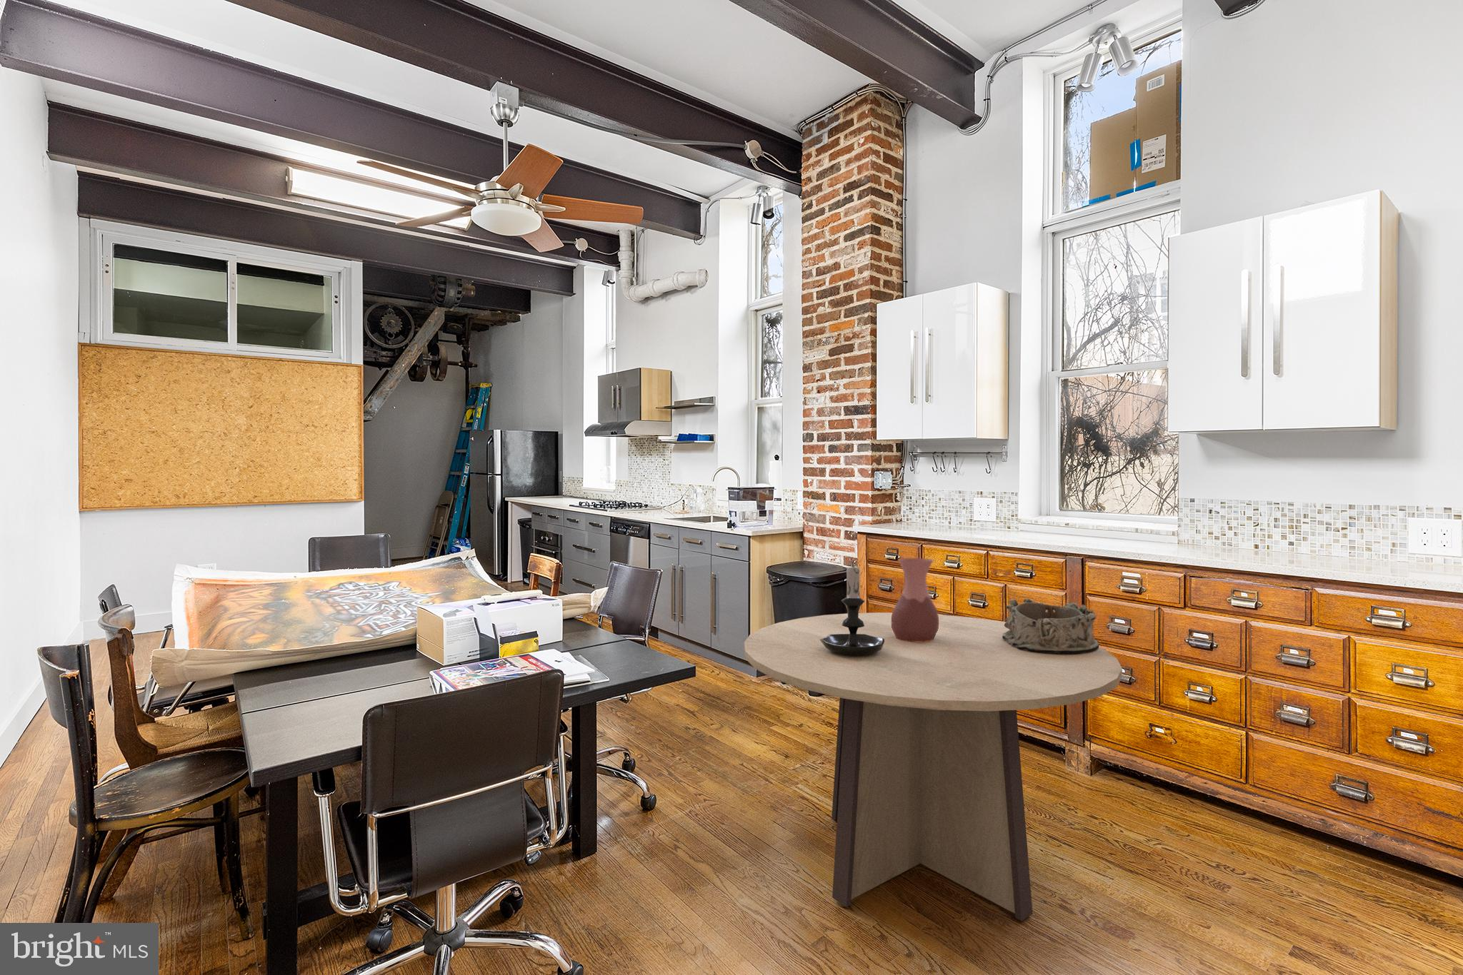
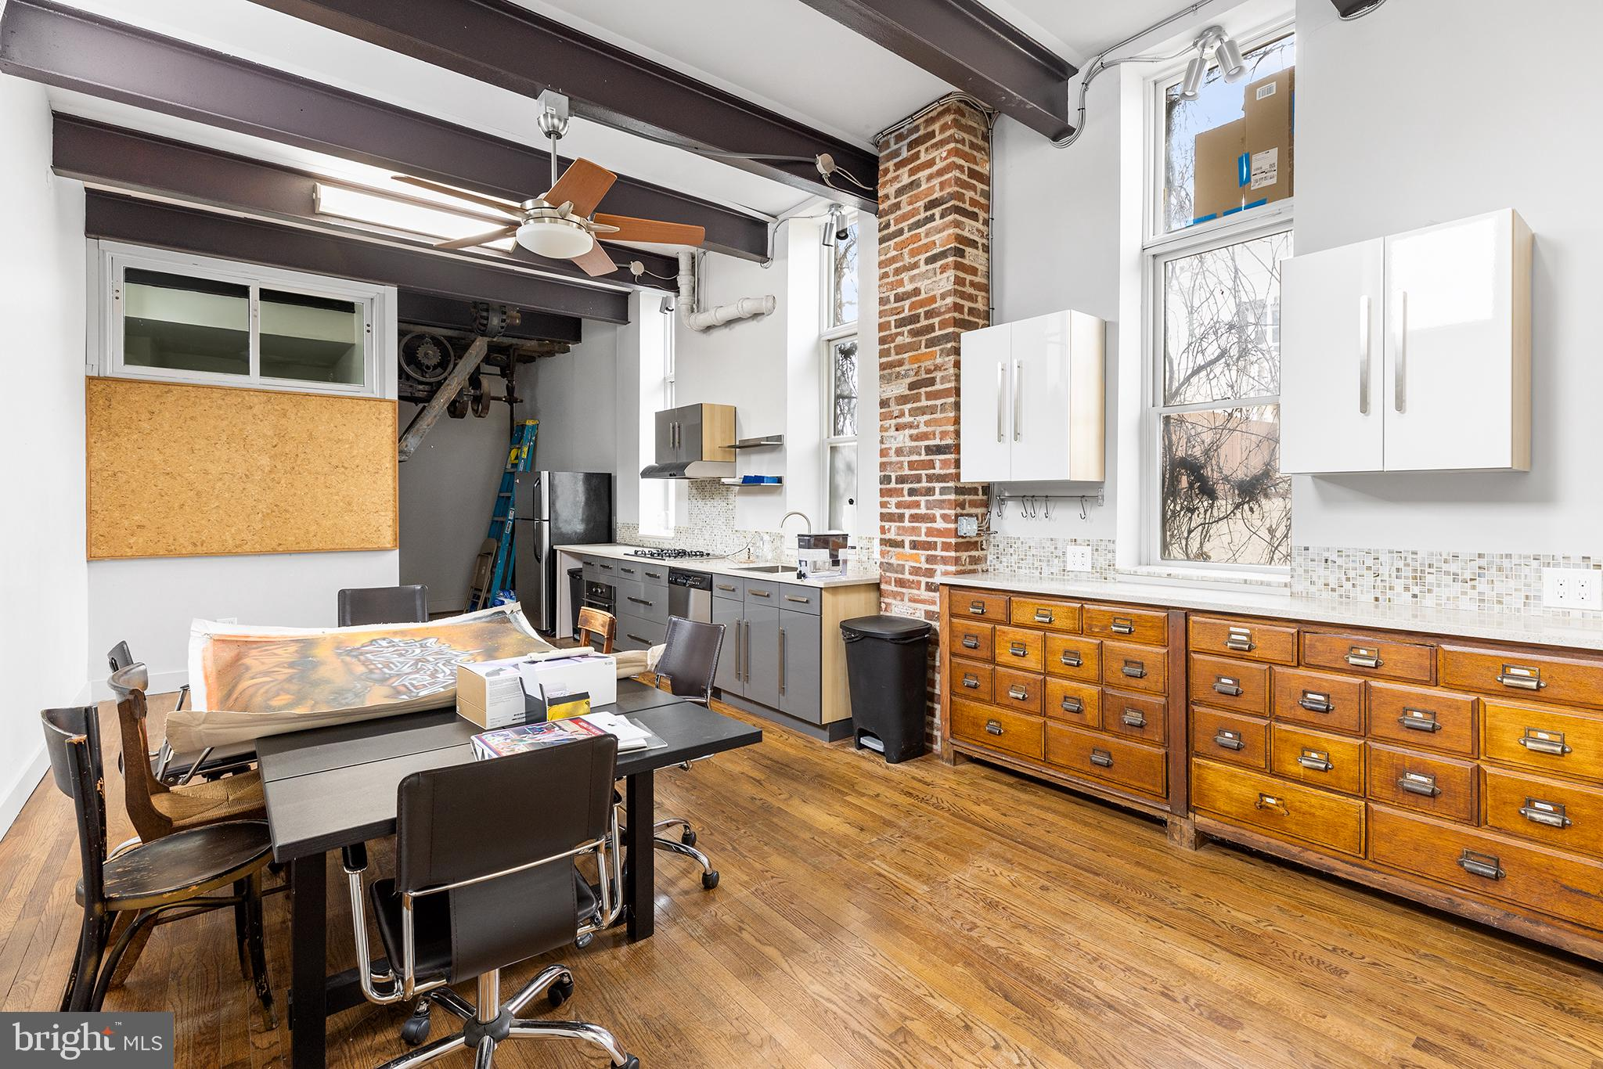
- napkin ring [1003,598,1099,654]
- candle holder [820,559,884,656]
- vase [892,557,938,642]
- dining table [743,612,1123,922]
